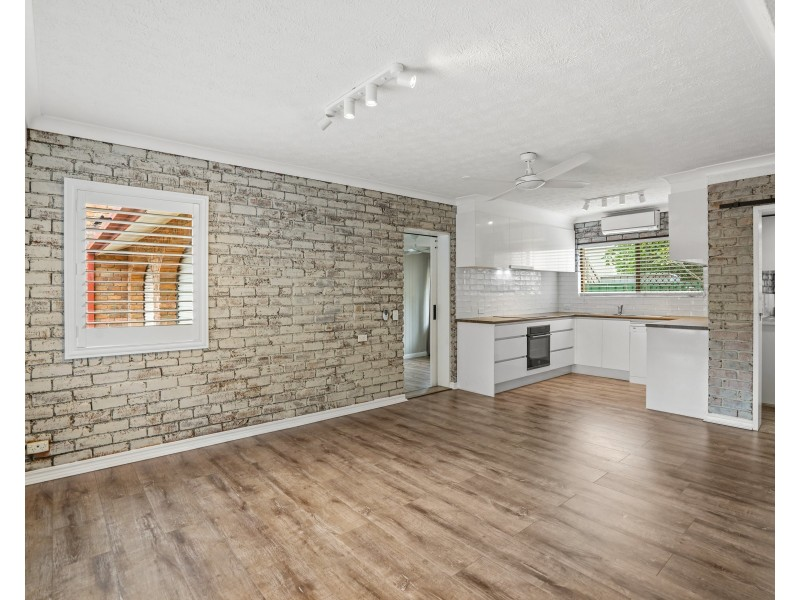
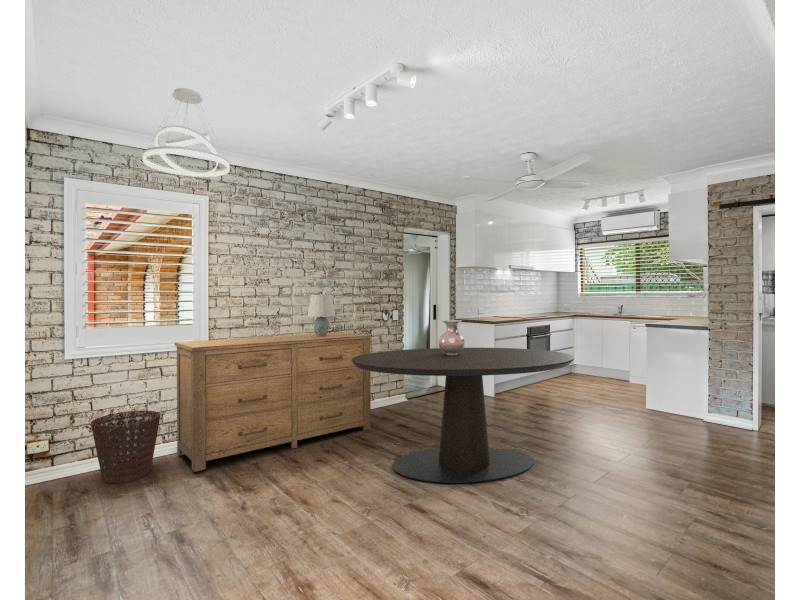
+ dining table [352,347,575,484]
+ pendant light [142,87,231,178]
+ basket [90,410,162,484]
+ dresser [174,331,373,473]
+ table lamp [307,294,336,337]
+ vase [437,319,466,355]
